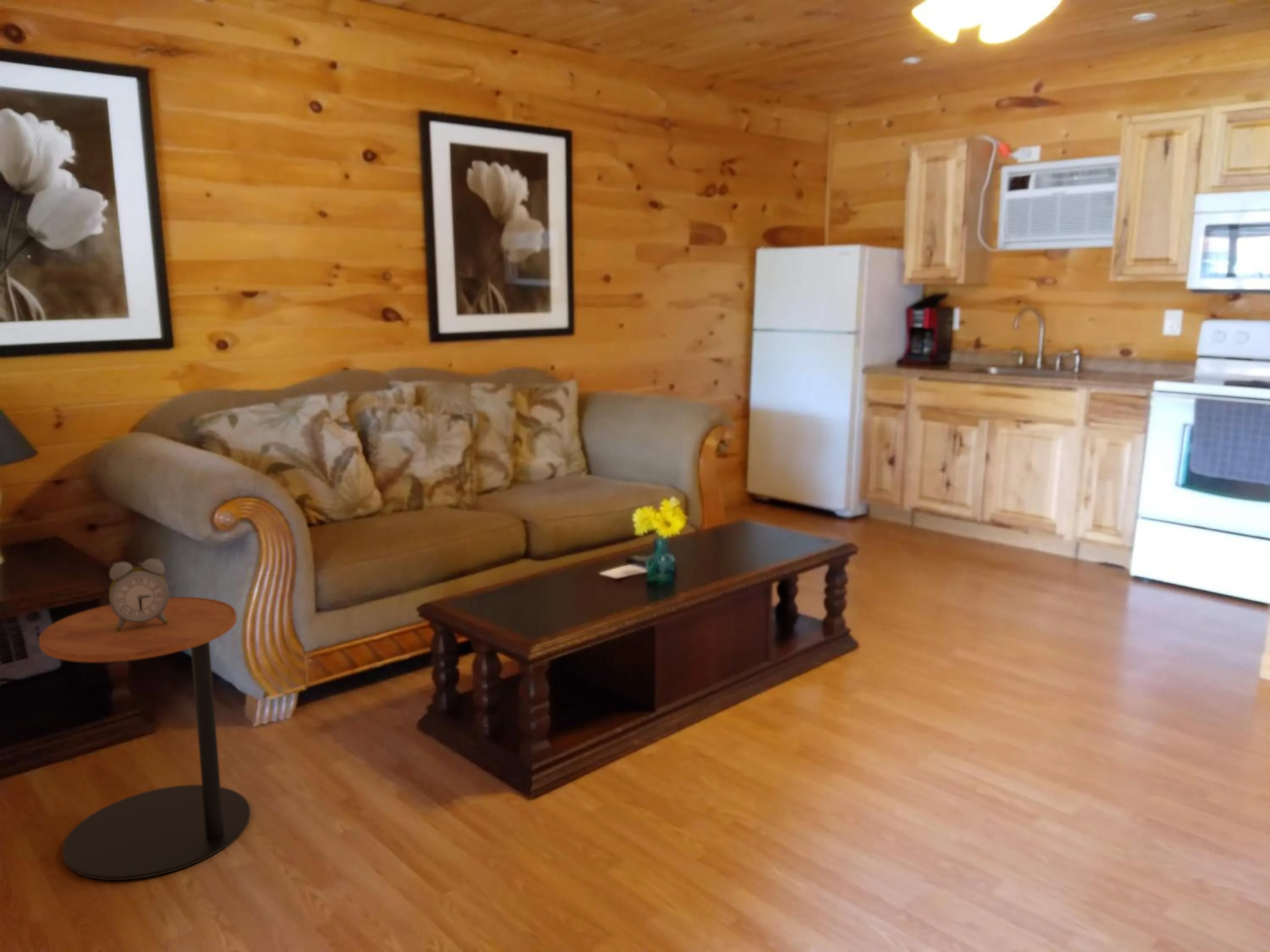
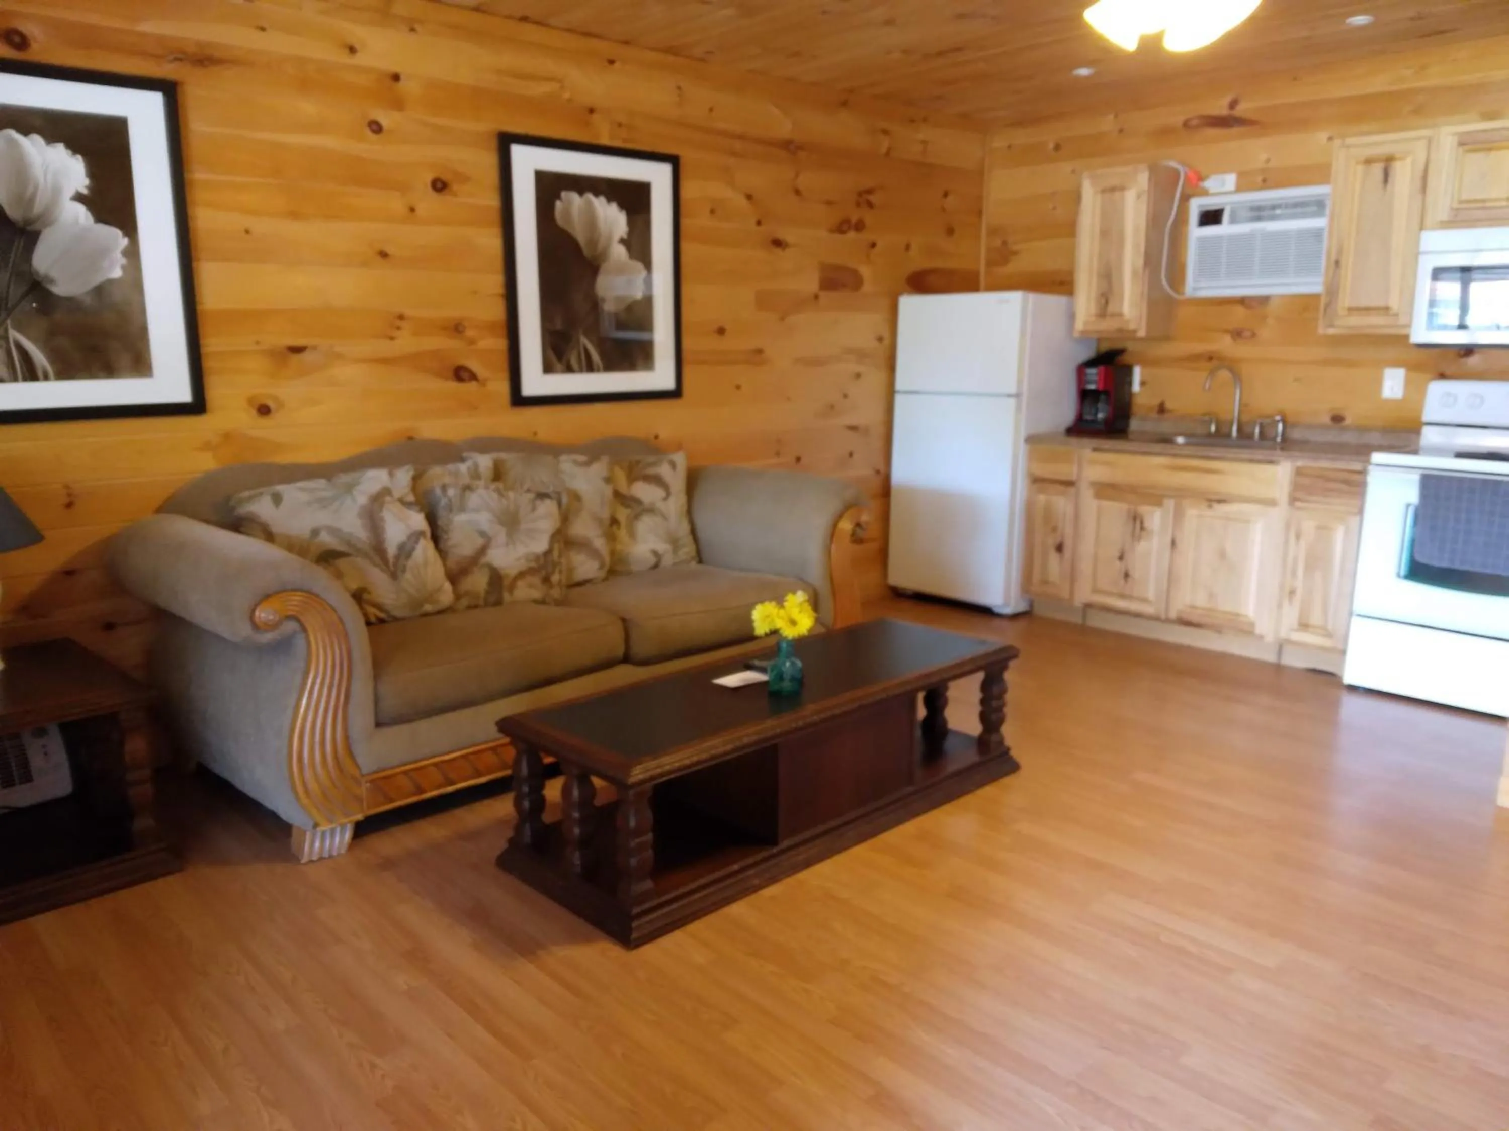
- side table [39,597,251,880]
- alarm clock [108,558,170,631]
